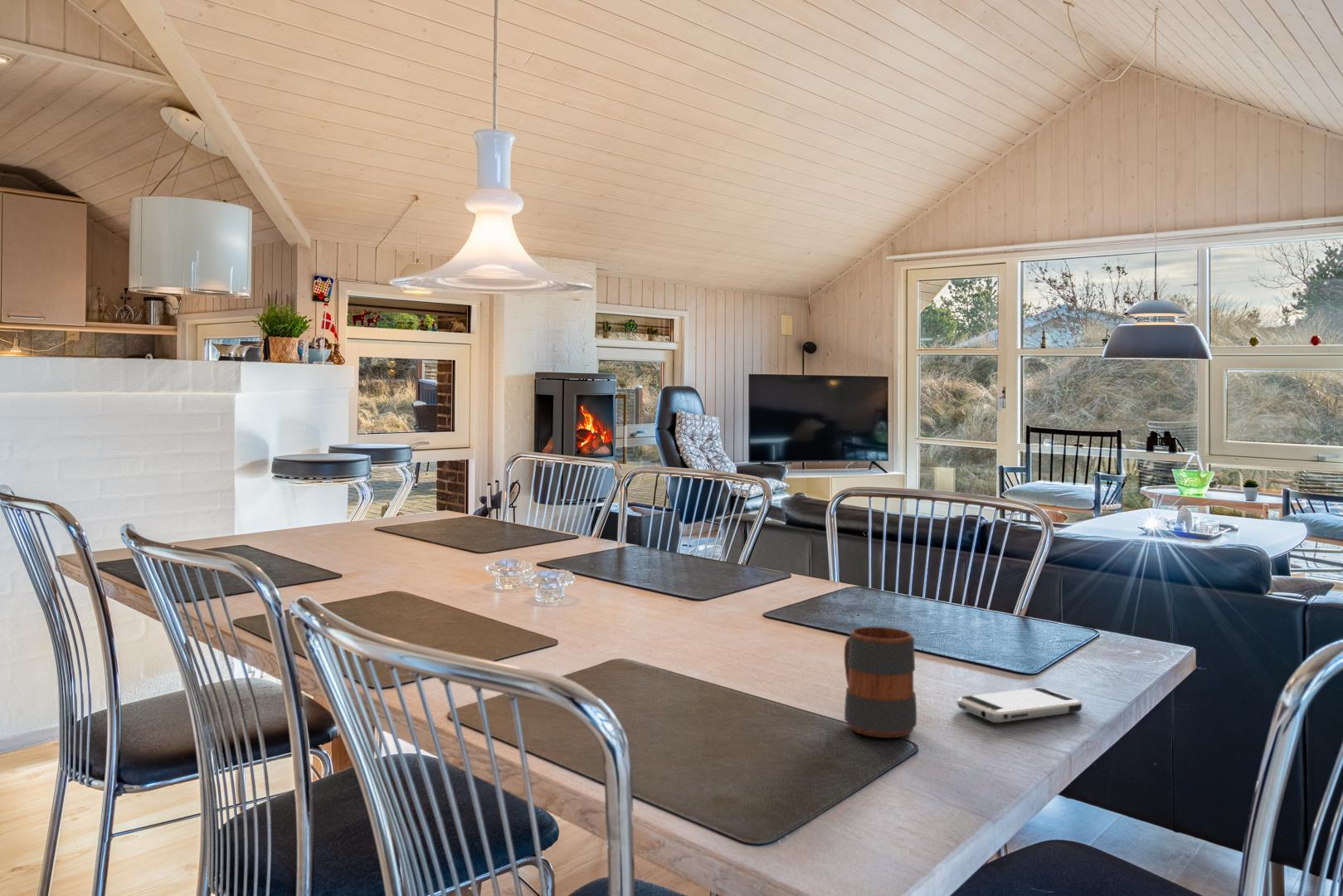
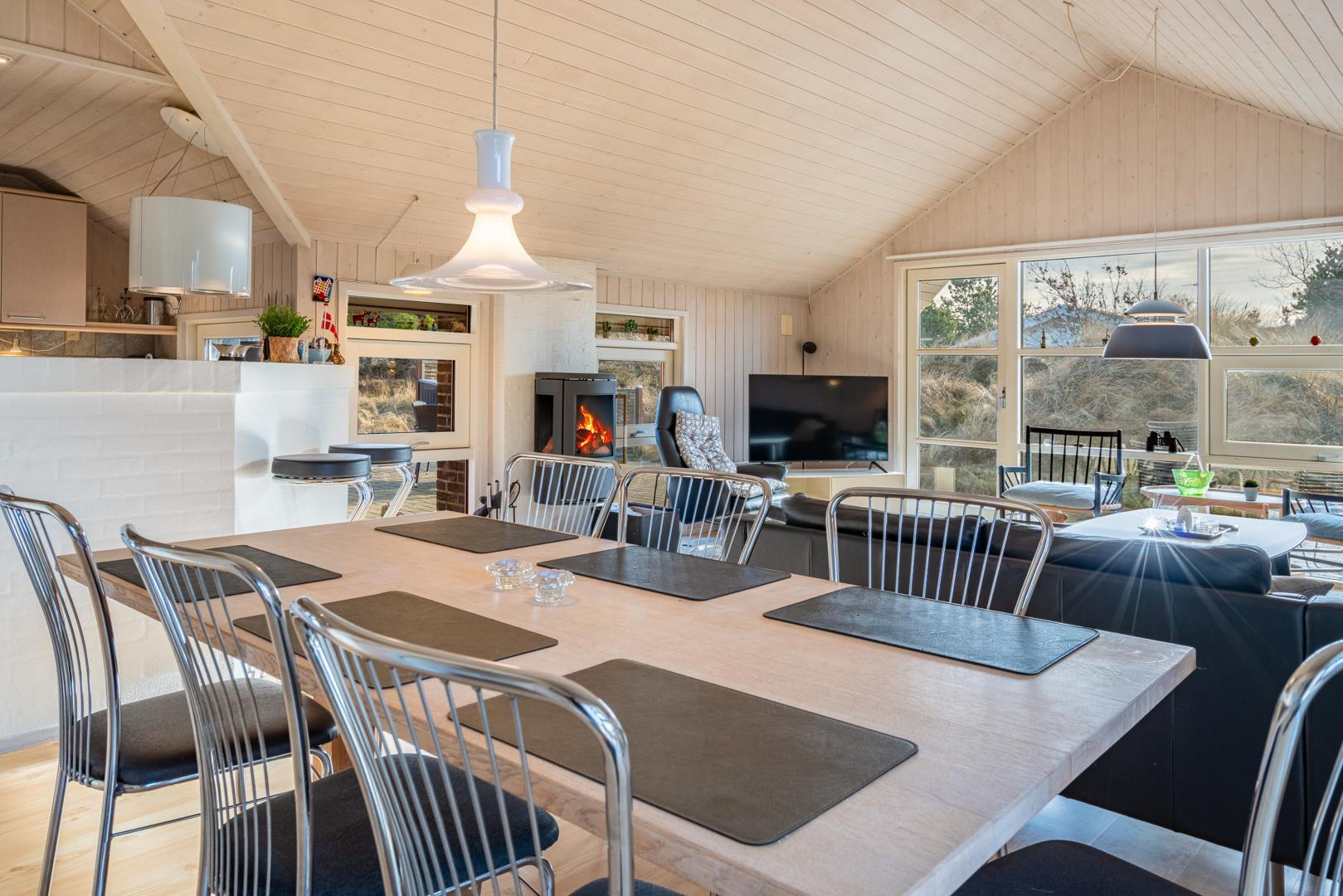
- smartphone [956,687,1083,723]
- mug [844,626,917,738]
